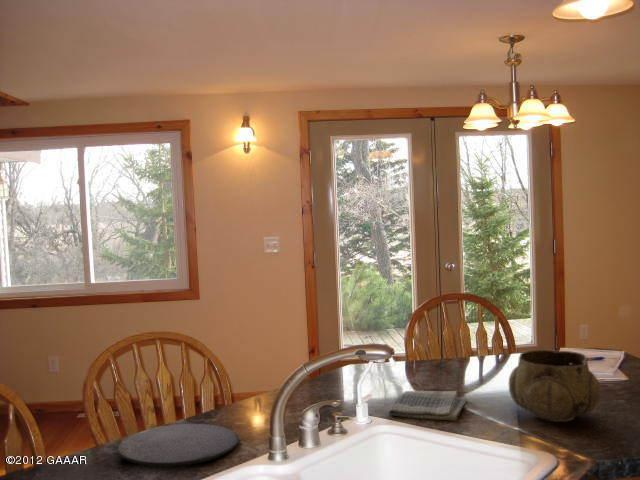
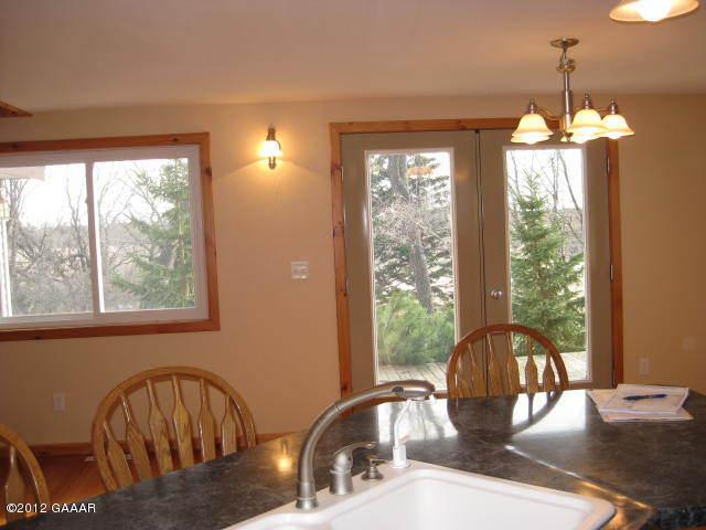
- plate [116,423,240,467]
- dish towel [388,390,468,422]
- decorative bowl [508,349,602,423]
